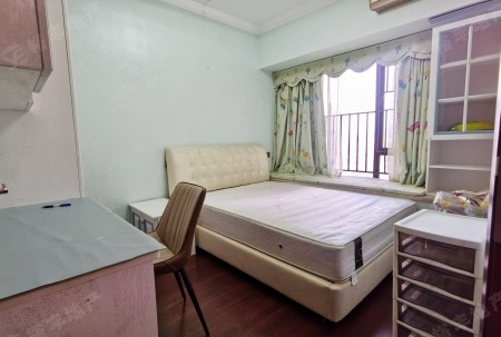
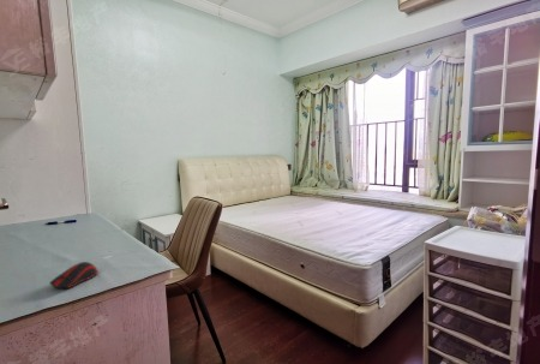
+ computer mouse [48,261,98,290]
